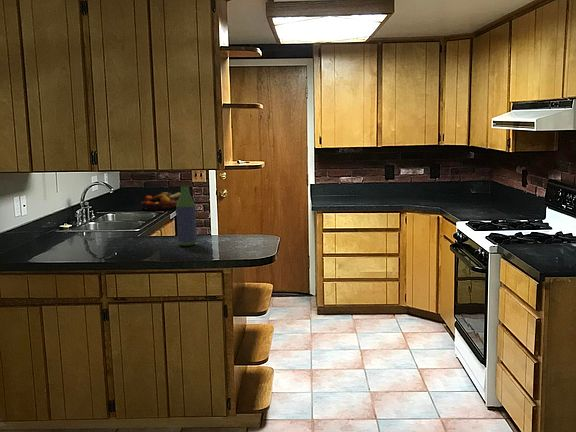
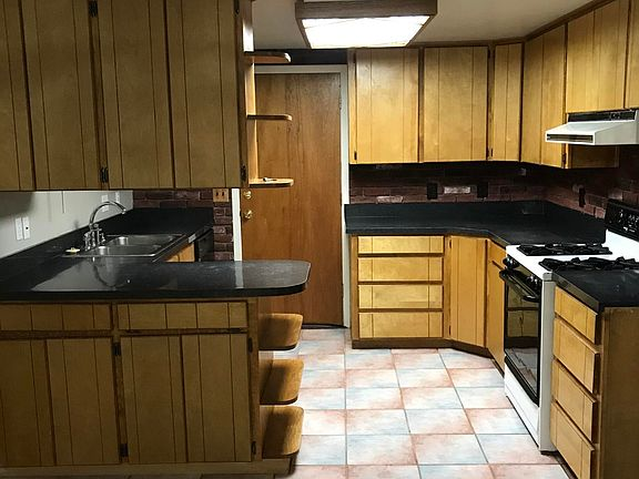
- bottle [175,185,198,247]
- fruit bowl [140,191,181,211]
